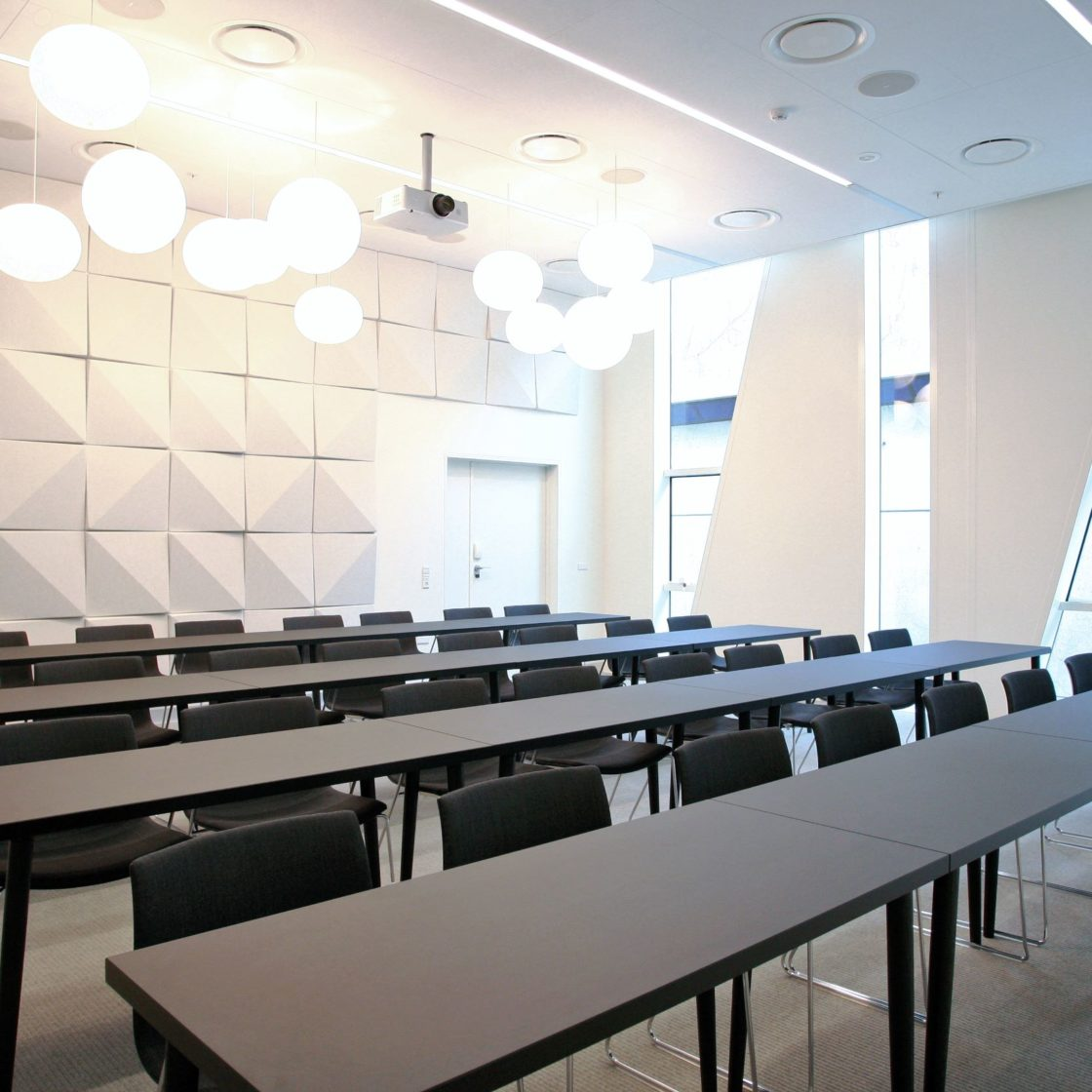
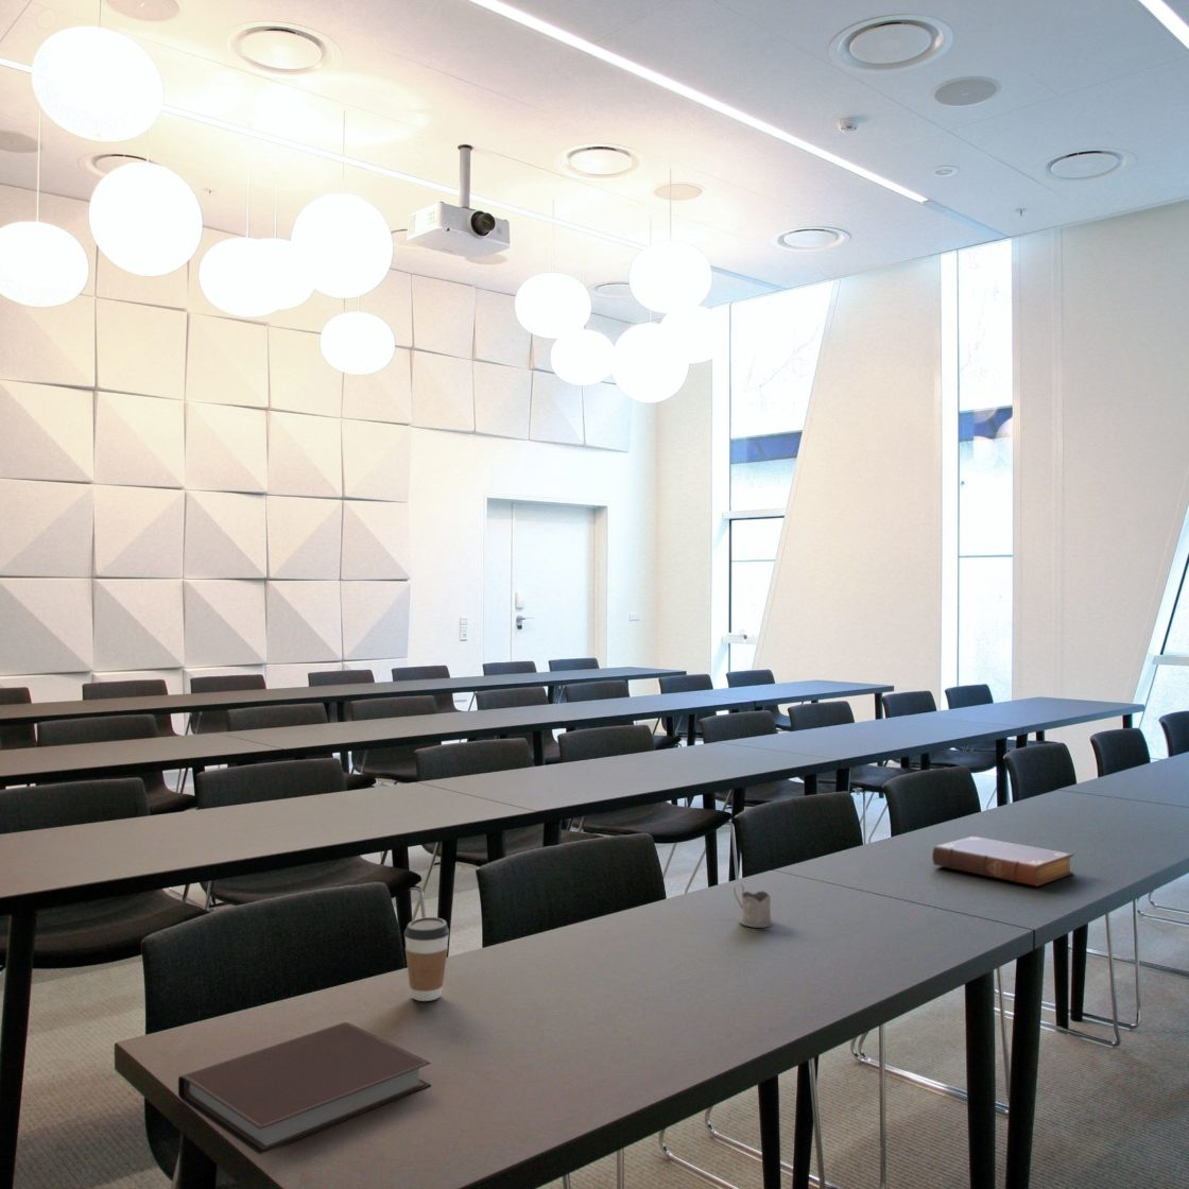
+ notebook [177,1021,432,1156]
+ coffee cup [403,916,450,1002]
+ book [931,835,1075,887]
+ tea glass holder [733,883,774,928]
